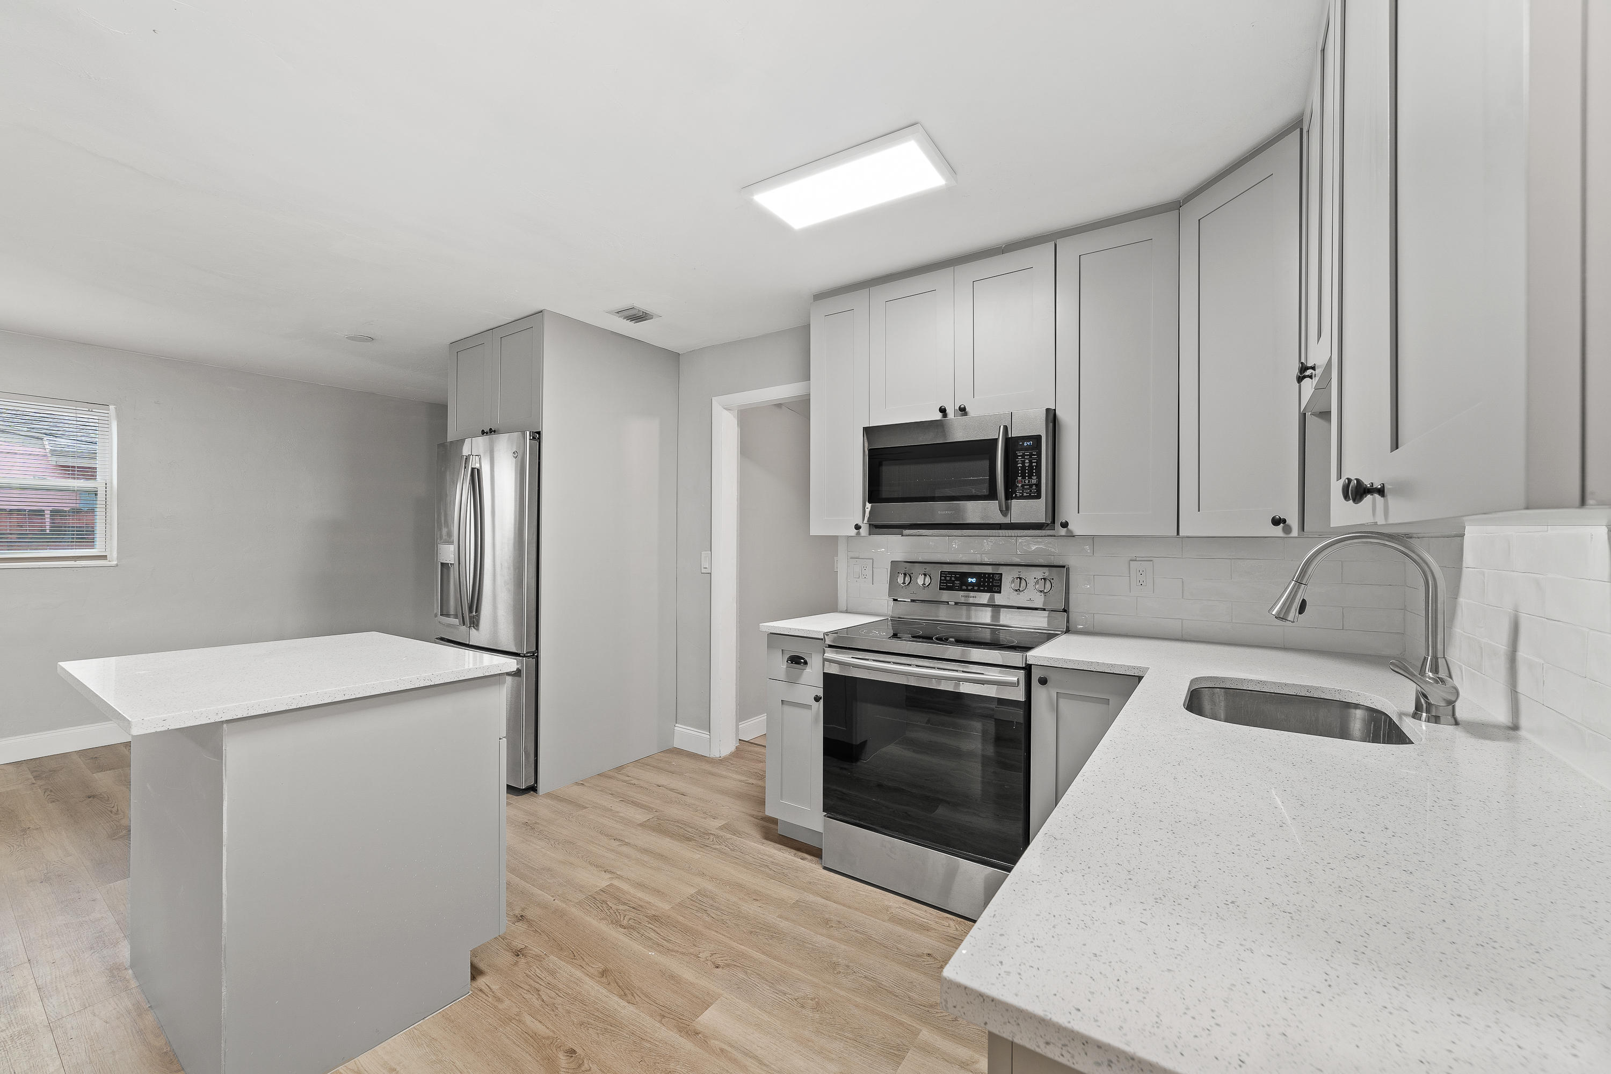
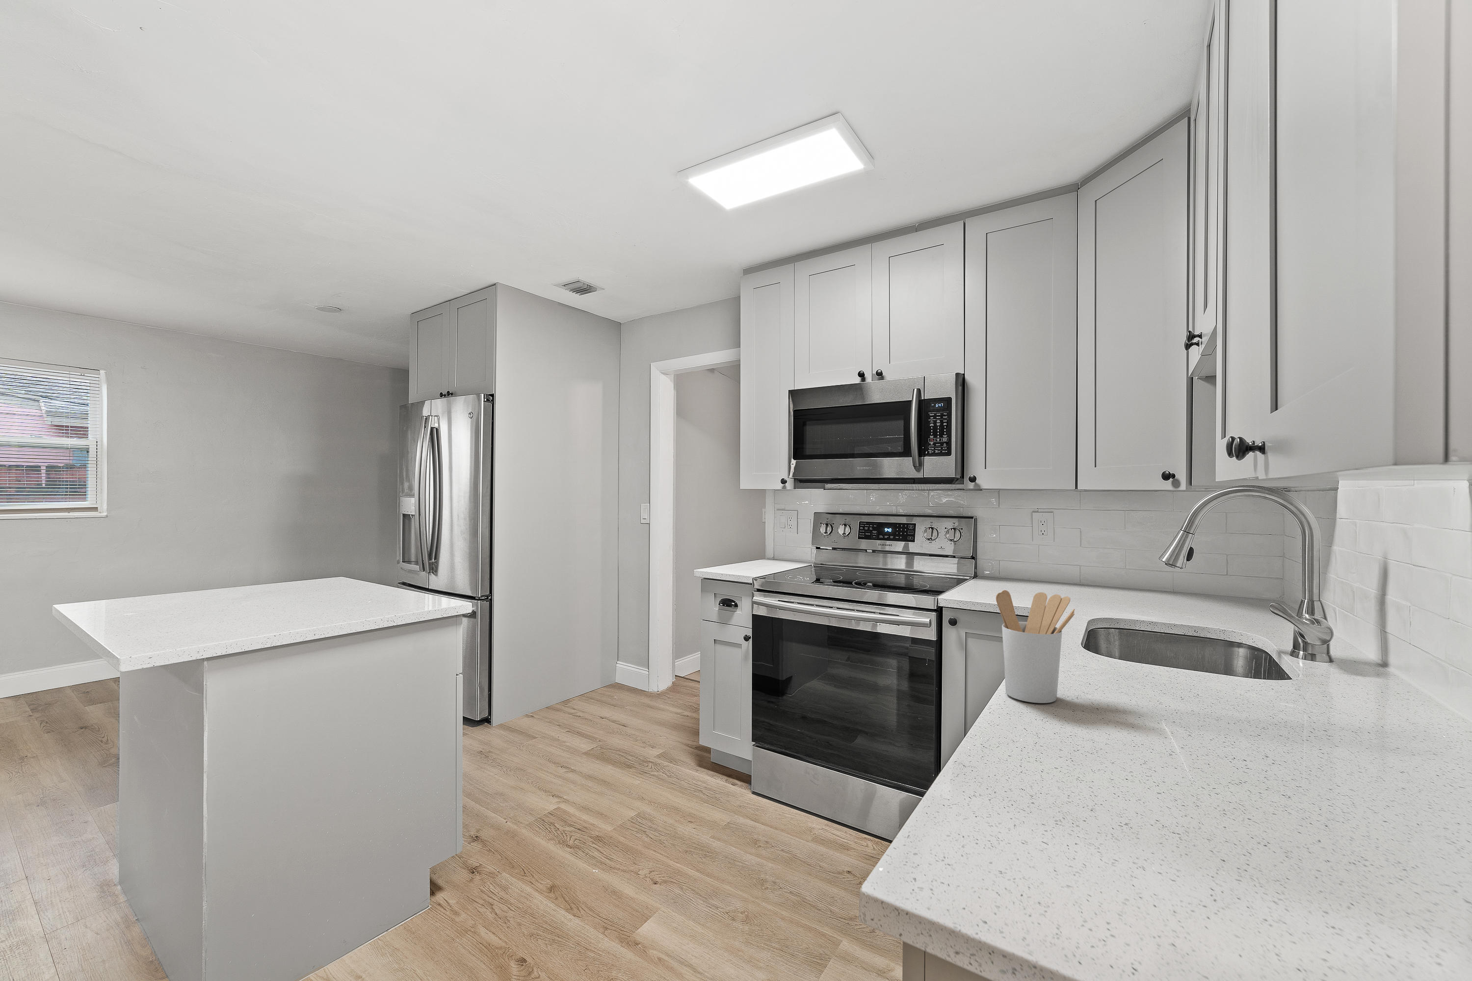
+ utensil holder [996,589,1076,704]
